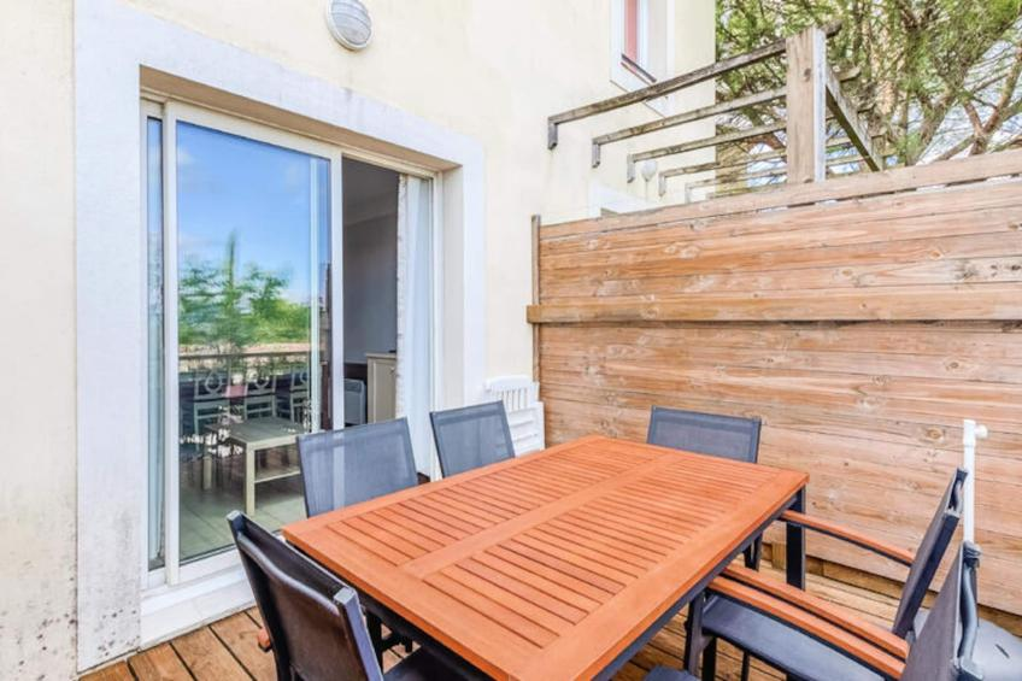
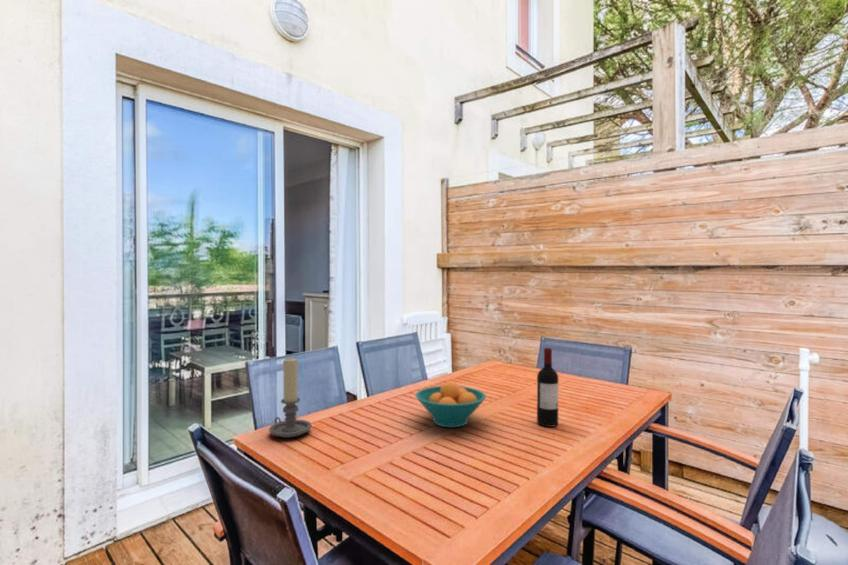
+ fruit bowl [415,380,487,428]
+ wine bottle [536,347,559,428]
+ candle holder [268,357,313,439]
